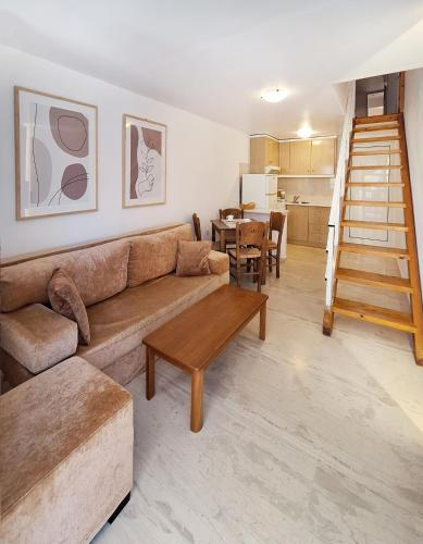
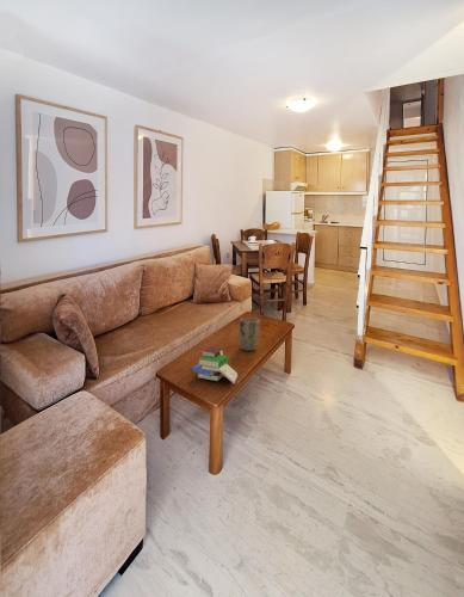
+ plant pot [239,316,261,352]
+ book [192,346,239,386]
